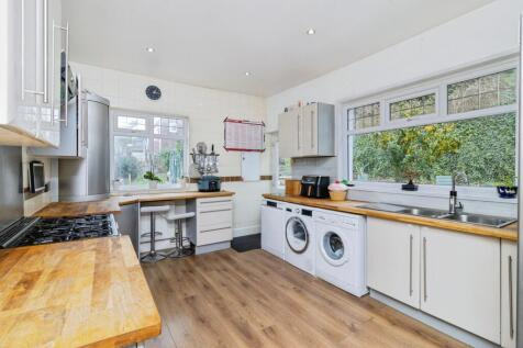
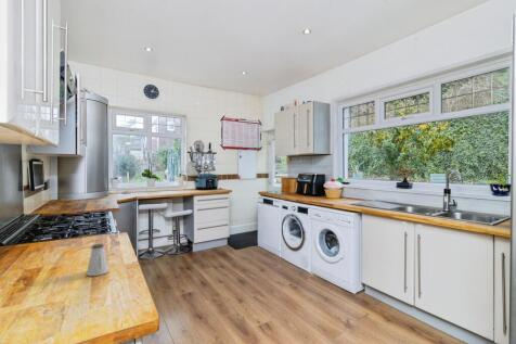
+ saltshaker [86,243,111,277]
